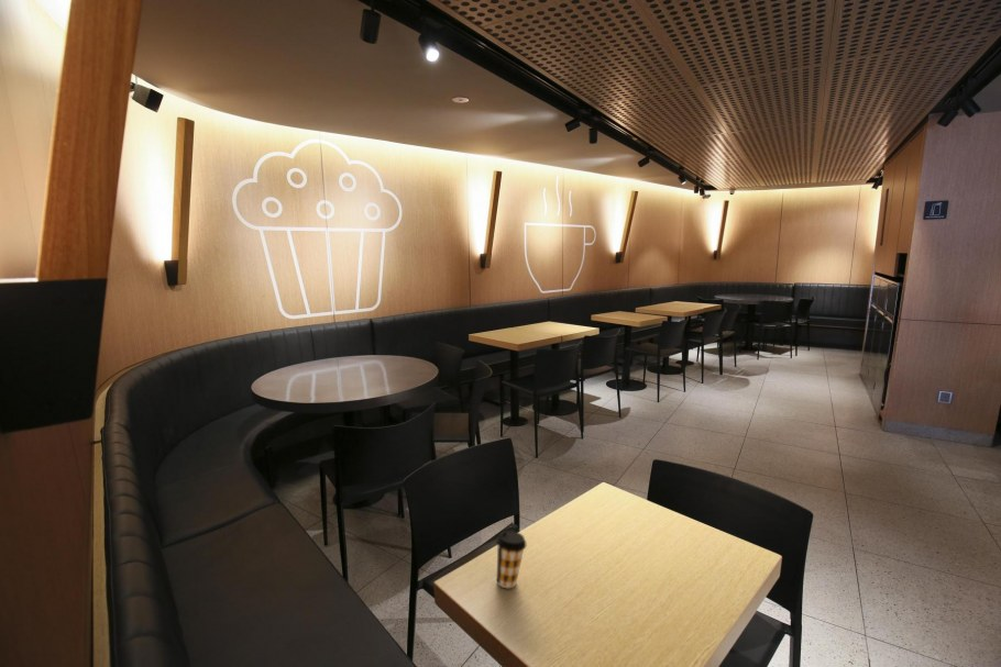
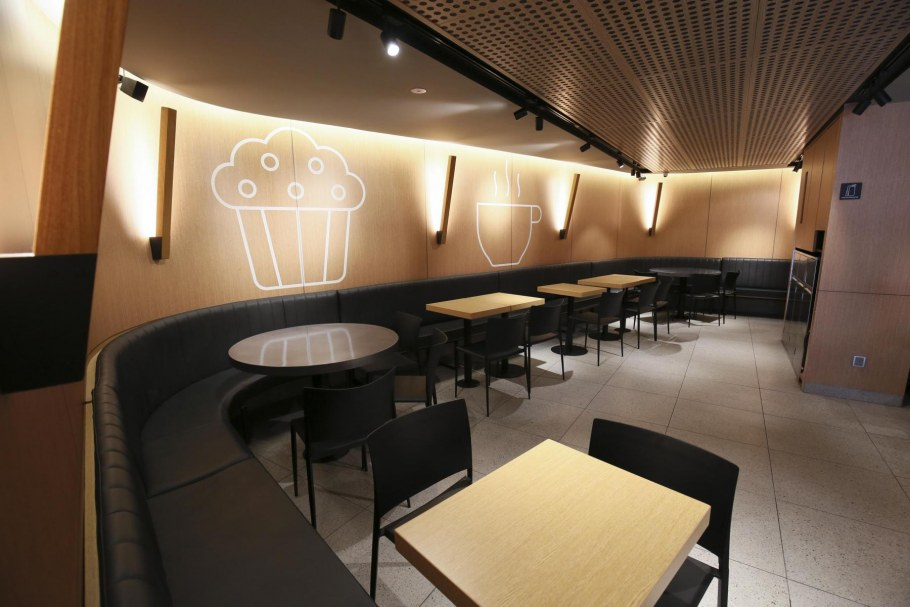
- coffee cup [495,530,527,589]
